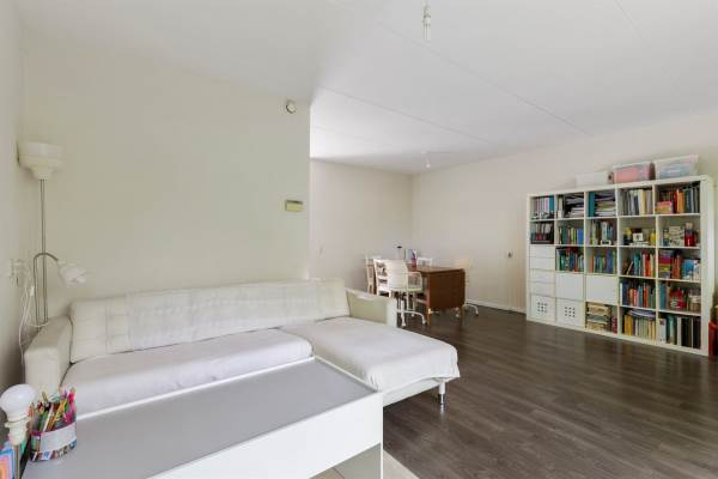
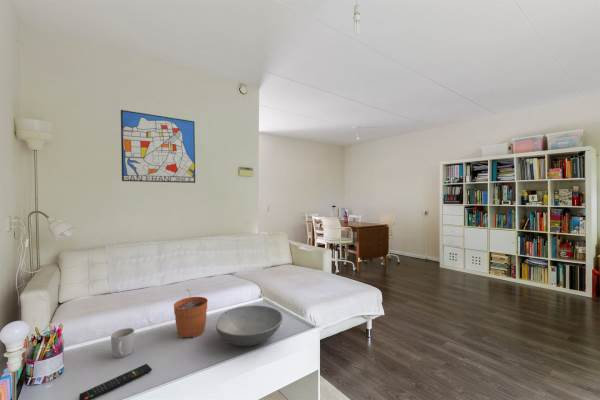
+ bowl [215,305,284,347]
+ plant pot [173,288,209,339]
+ remote control [78,363,153,400]
+ mug [110,327,135,359]
+ wall art [120,109,196,184]
